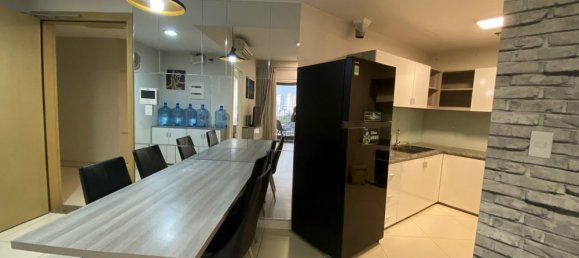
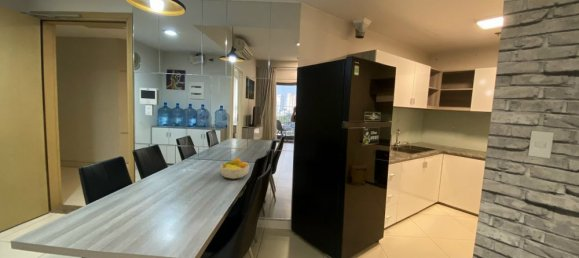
+ fruit bowl [219,157,250,180]
